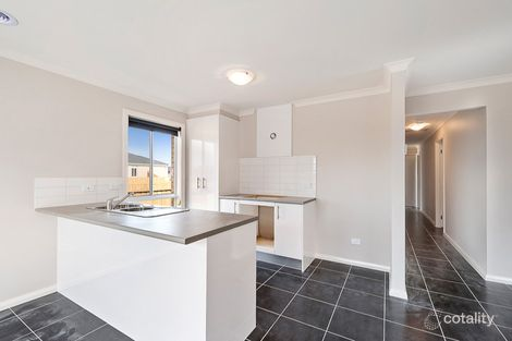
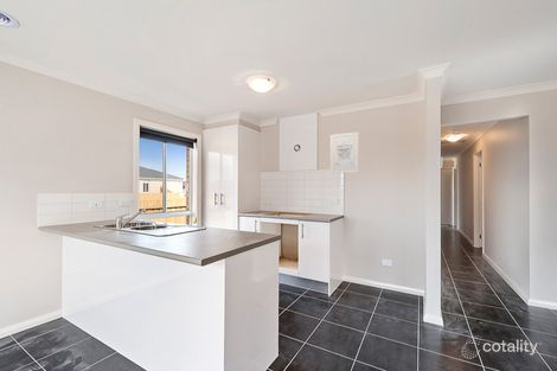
+ wall art [329,130,359,174]
